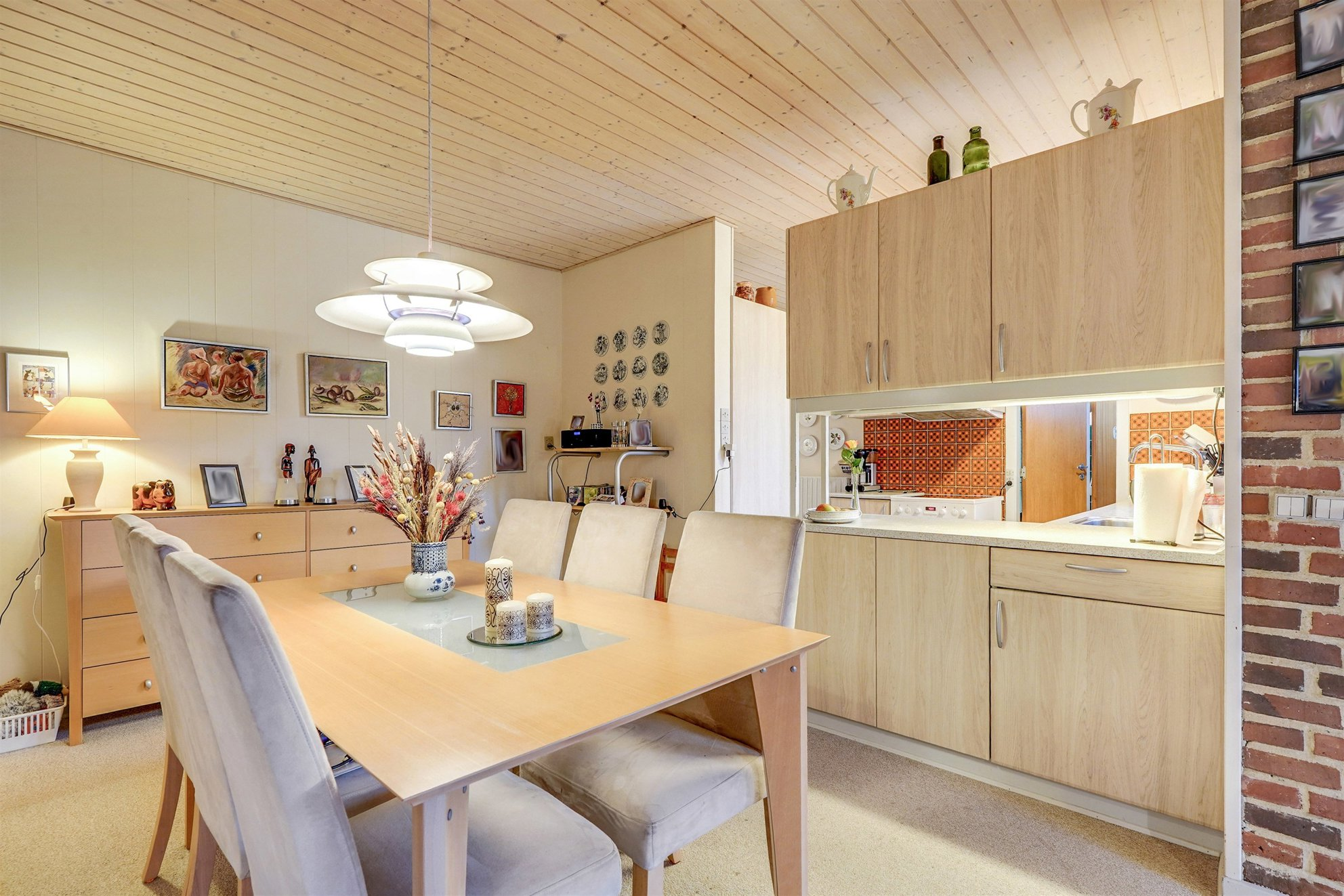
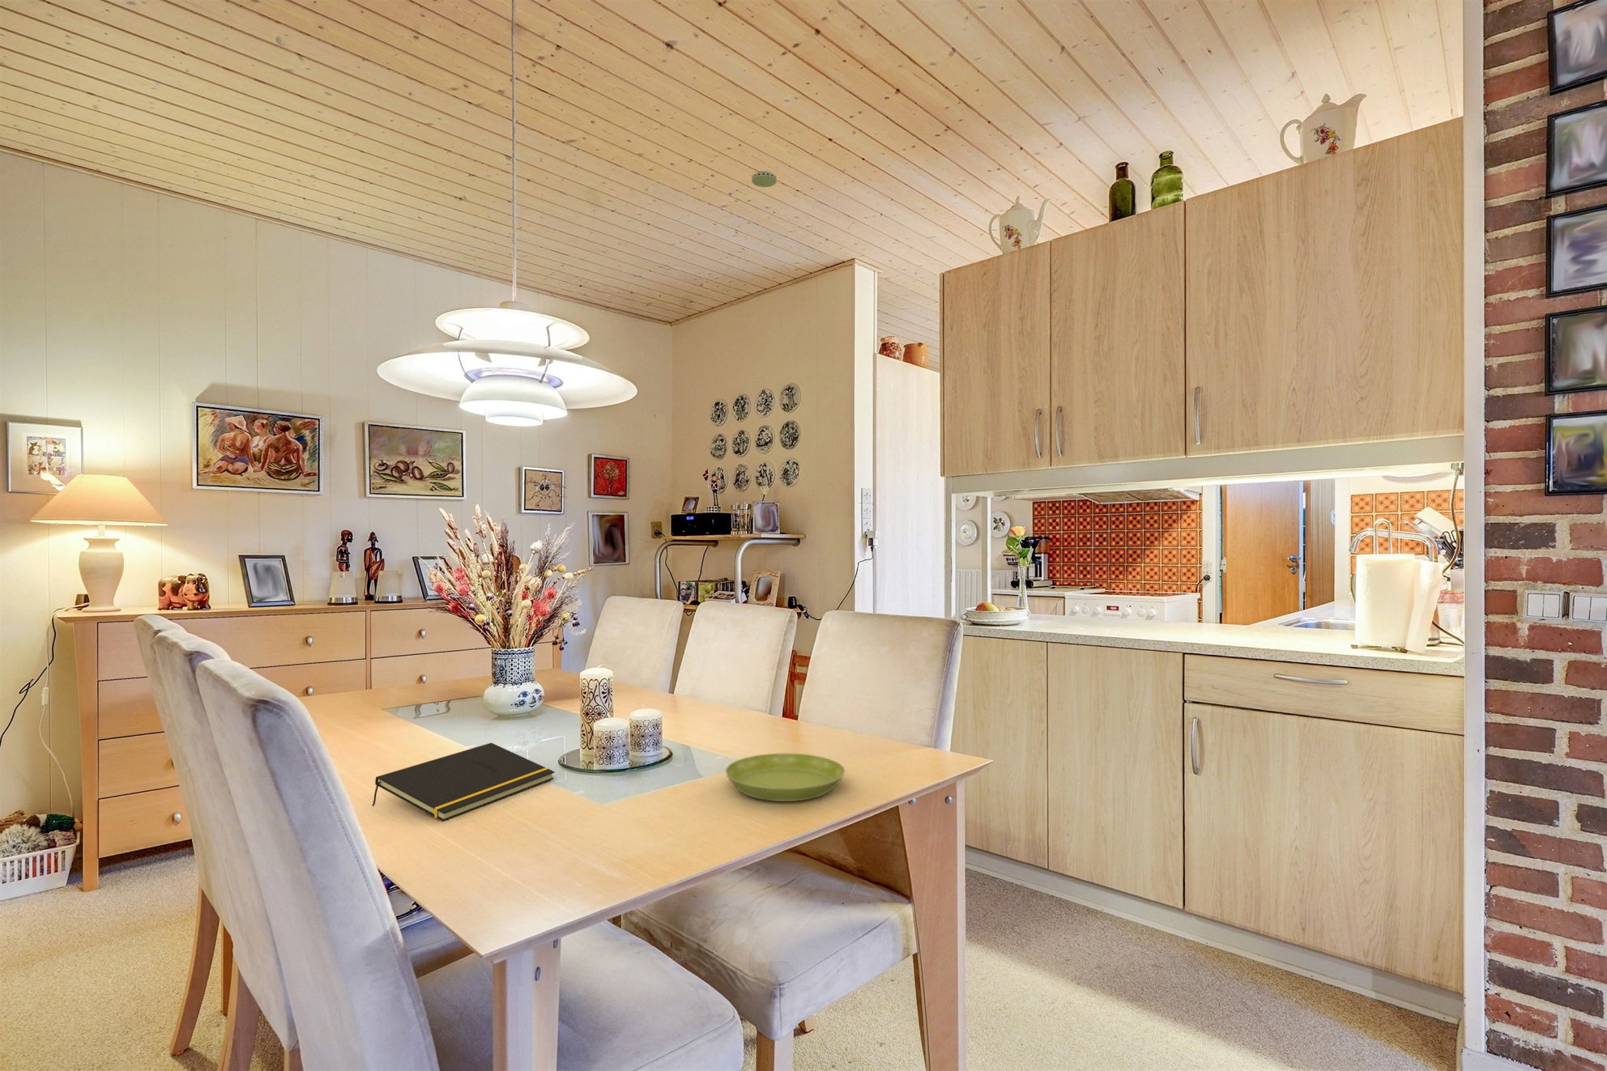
+ notepad [372,742,555,821]
+ saucer [725,753,845,802]
+ smoke detector [751,170,777,188]
